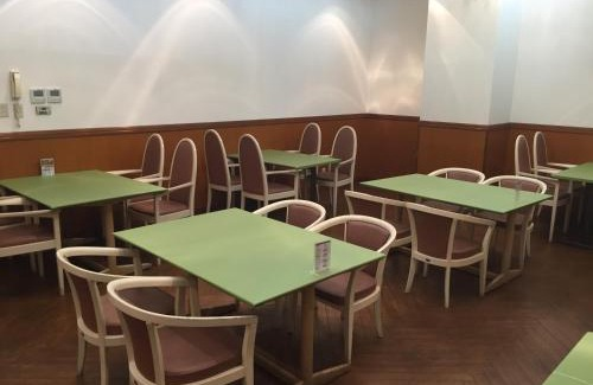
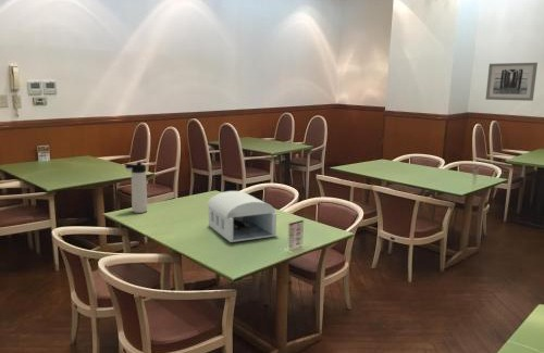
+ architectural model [206,190,277,243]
+ thermos bottle [123,161,148,214]
+ wall art [484,62,539,102]
